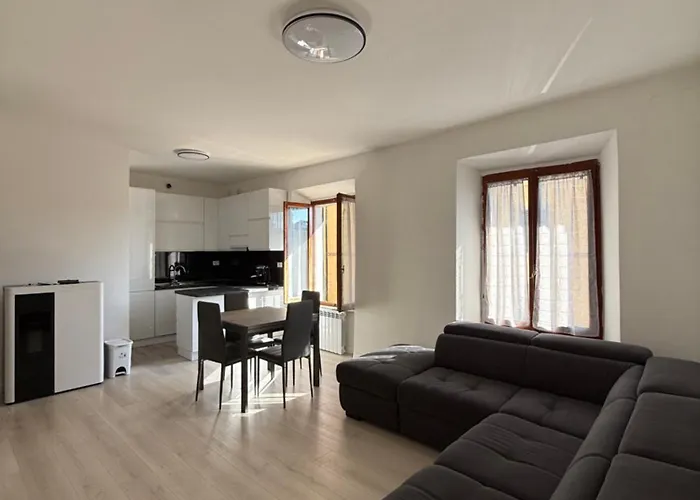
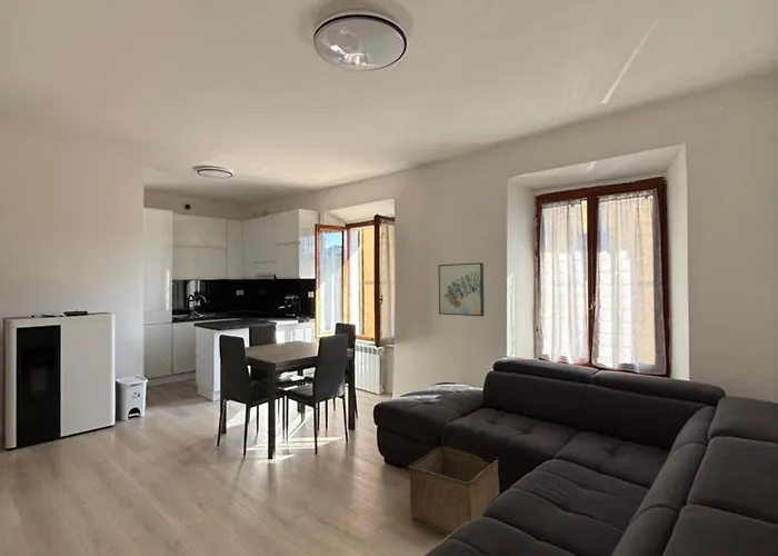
+ storage bin [407,445,501,535]
+ wall art [438,261,486,317]
